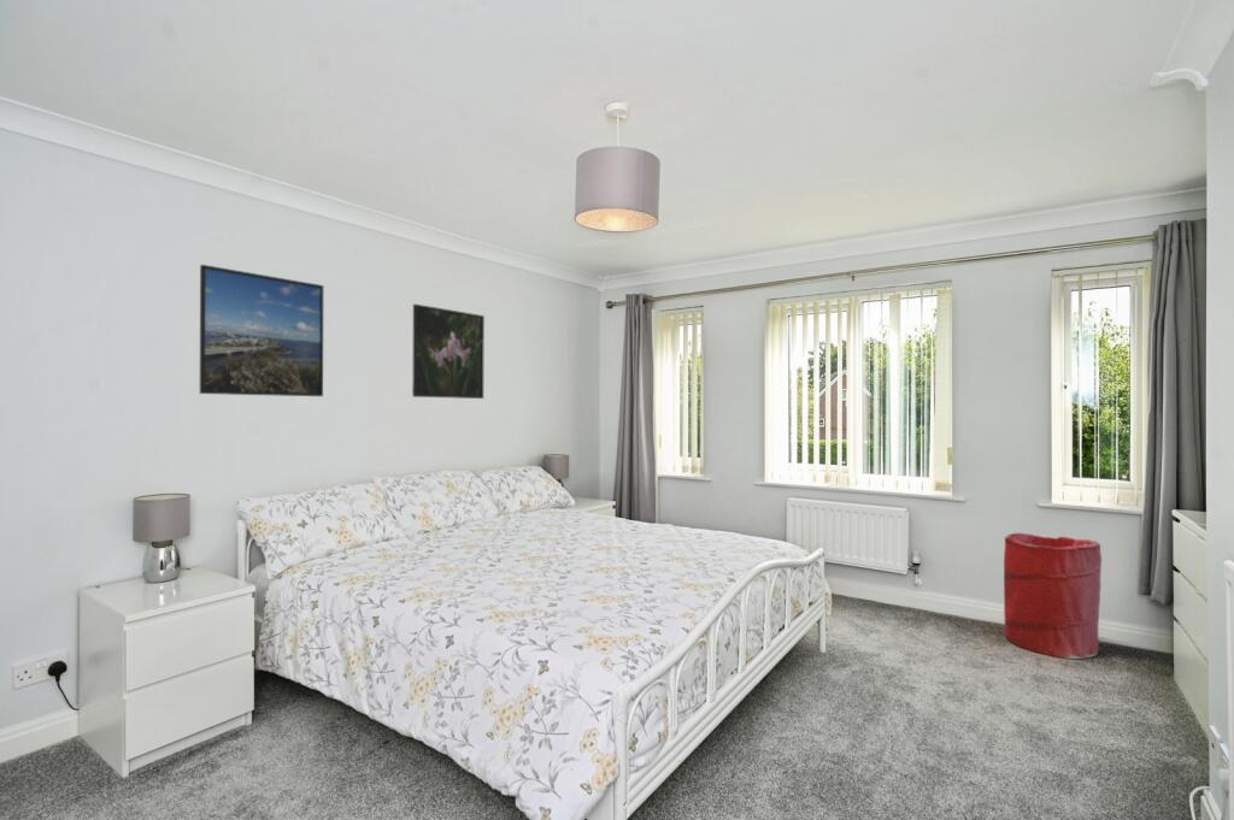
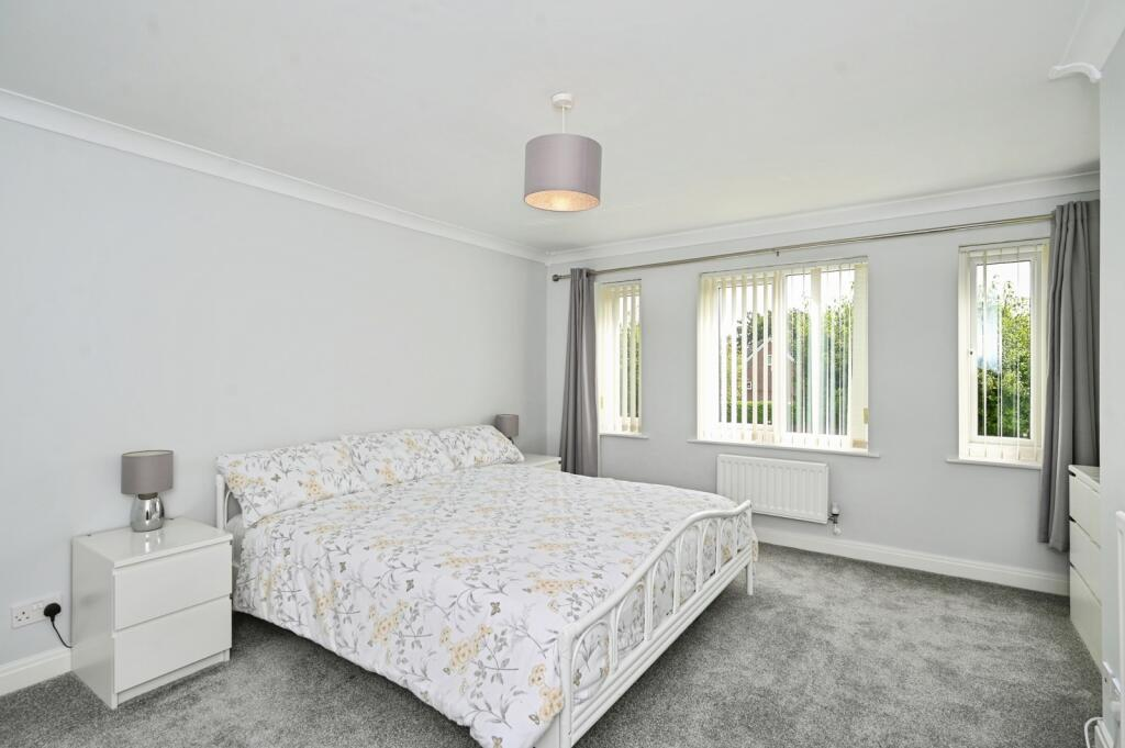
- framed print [199,264,324,397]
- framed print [411,303,486,400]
- laundry hamper [1003,532,1103,660]
